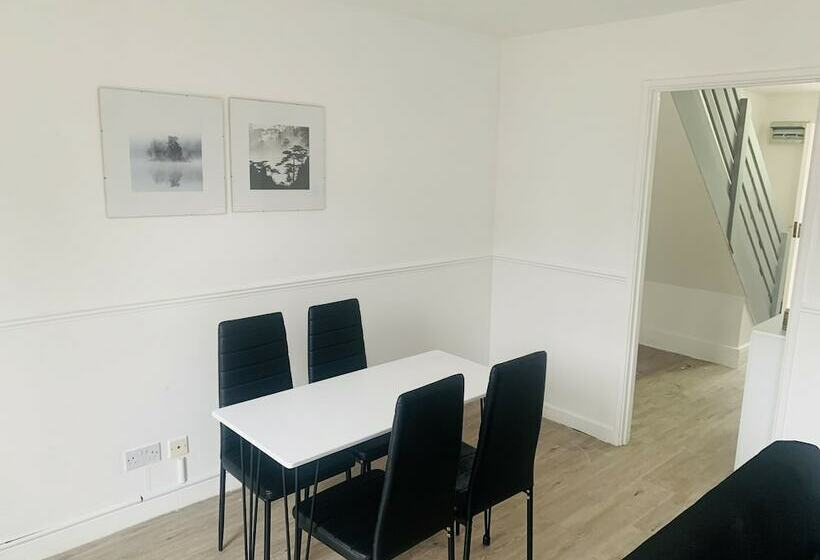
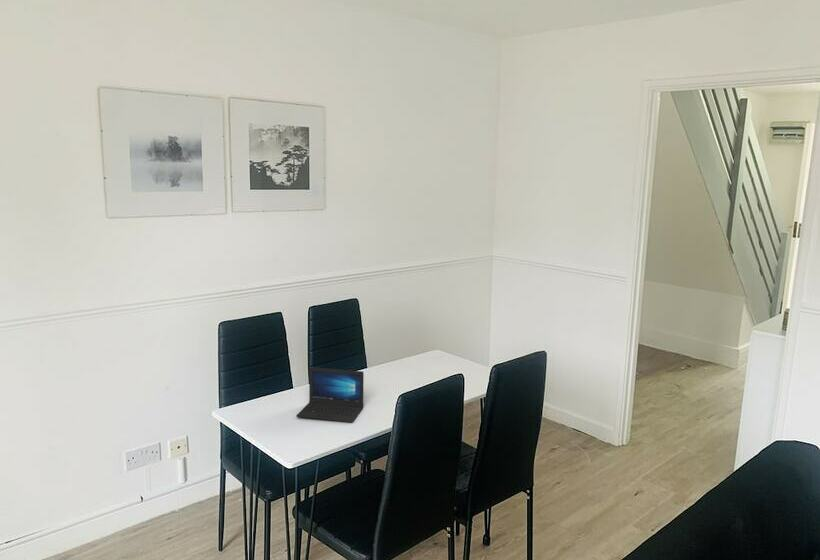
+ laptop [295,366,365,423]
